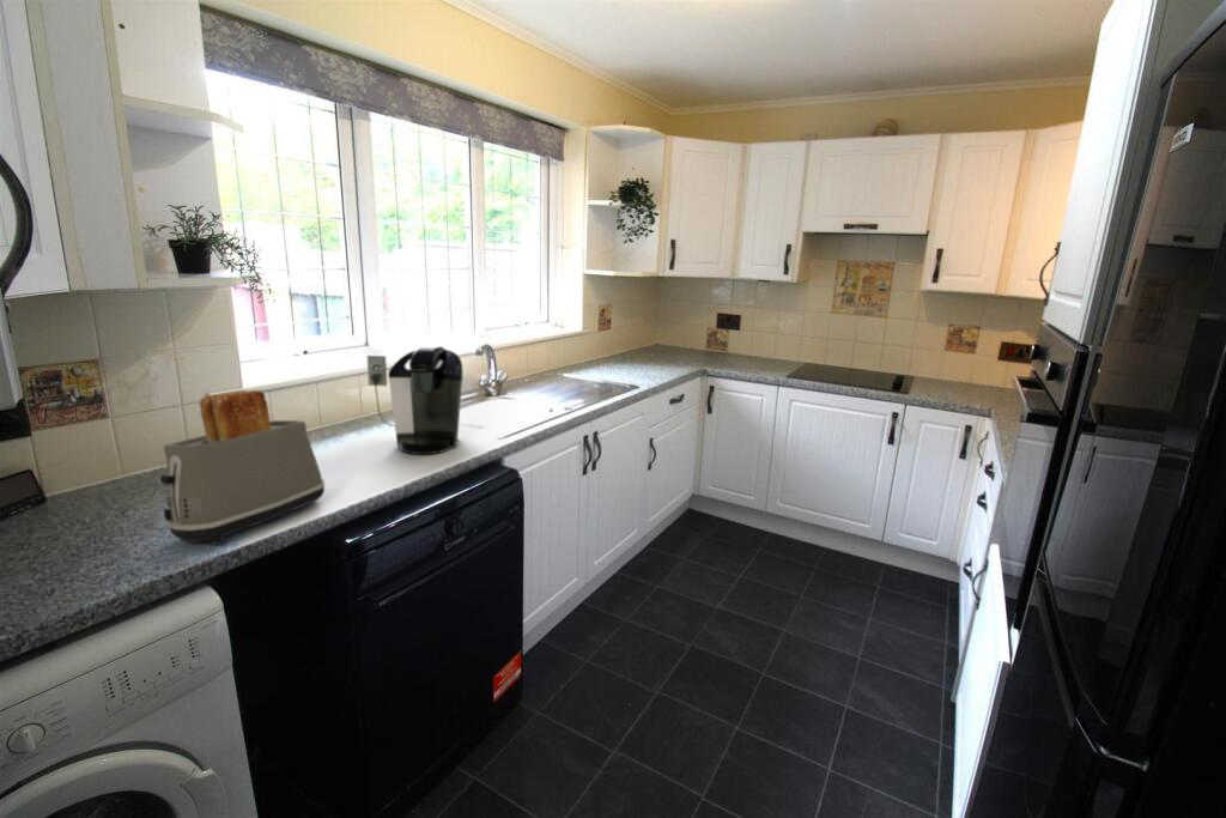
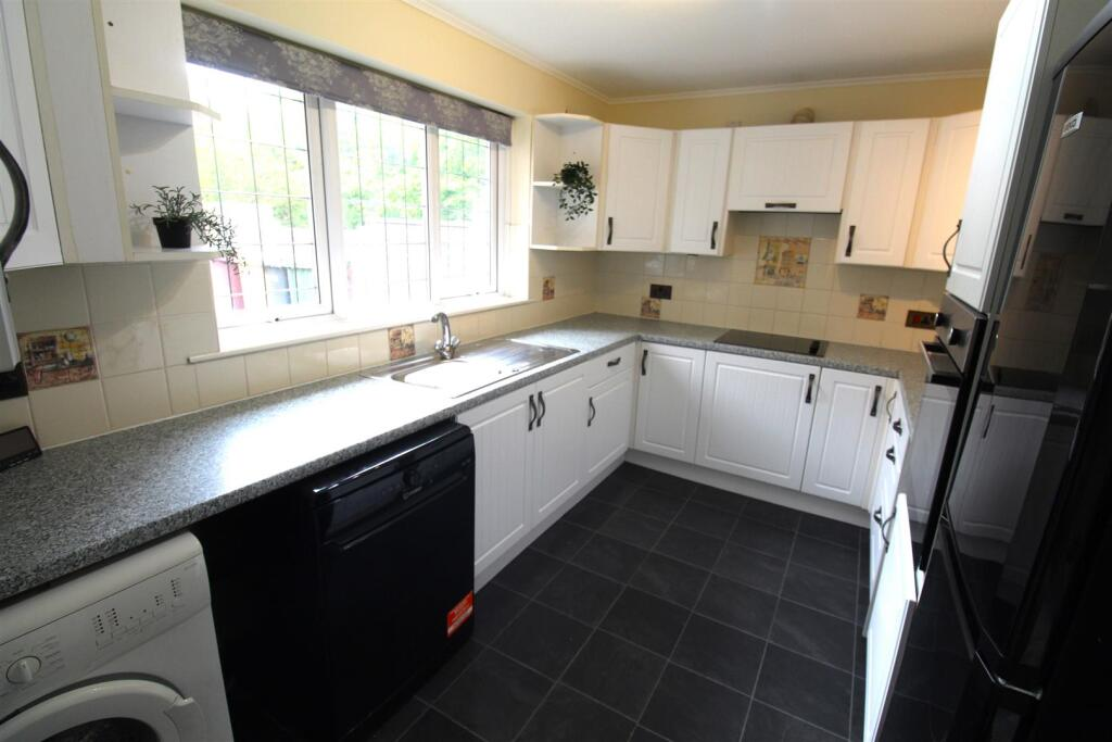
- toaster [159,389,326,546]
- coffee maker [365,344,465,455]
